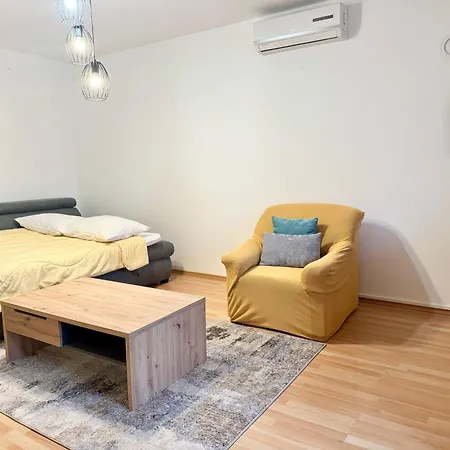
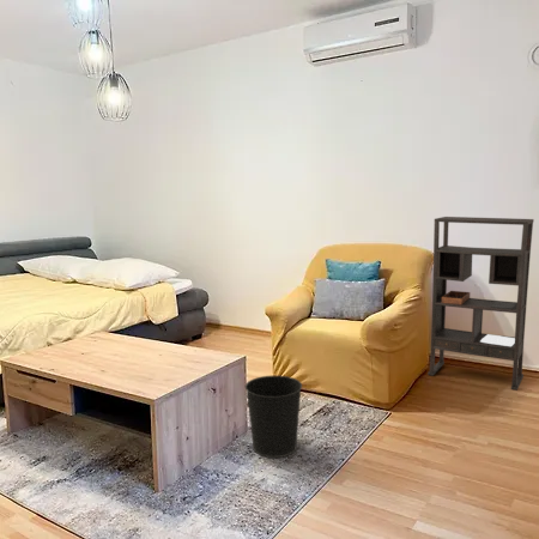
+ wastebasket [244,375,303,459]
+ bookshelf [426,216,534,392]
